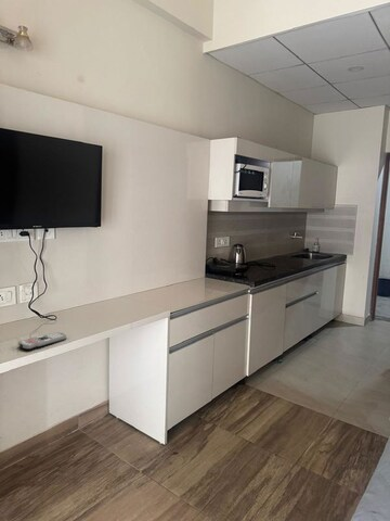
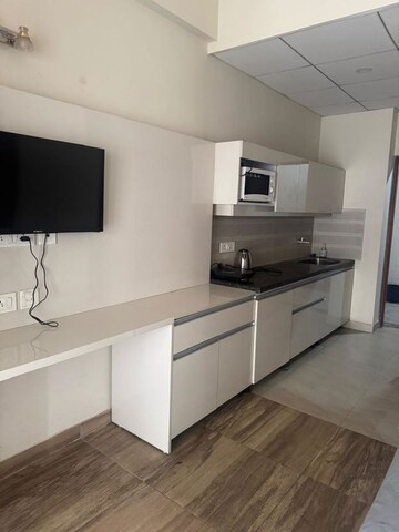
- remote control [17,331,67,351]
